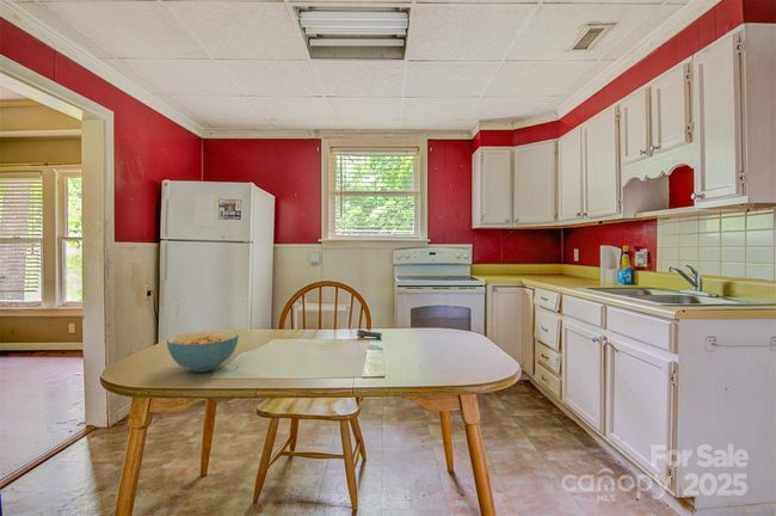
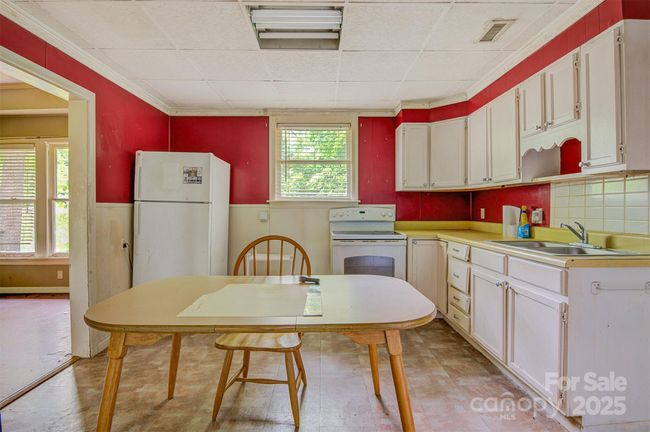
- cereal bowl [165,330,240,373]
